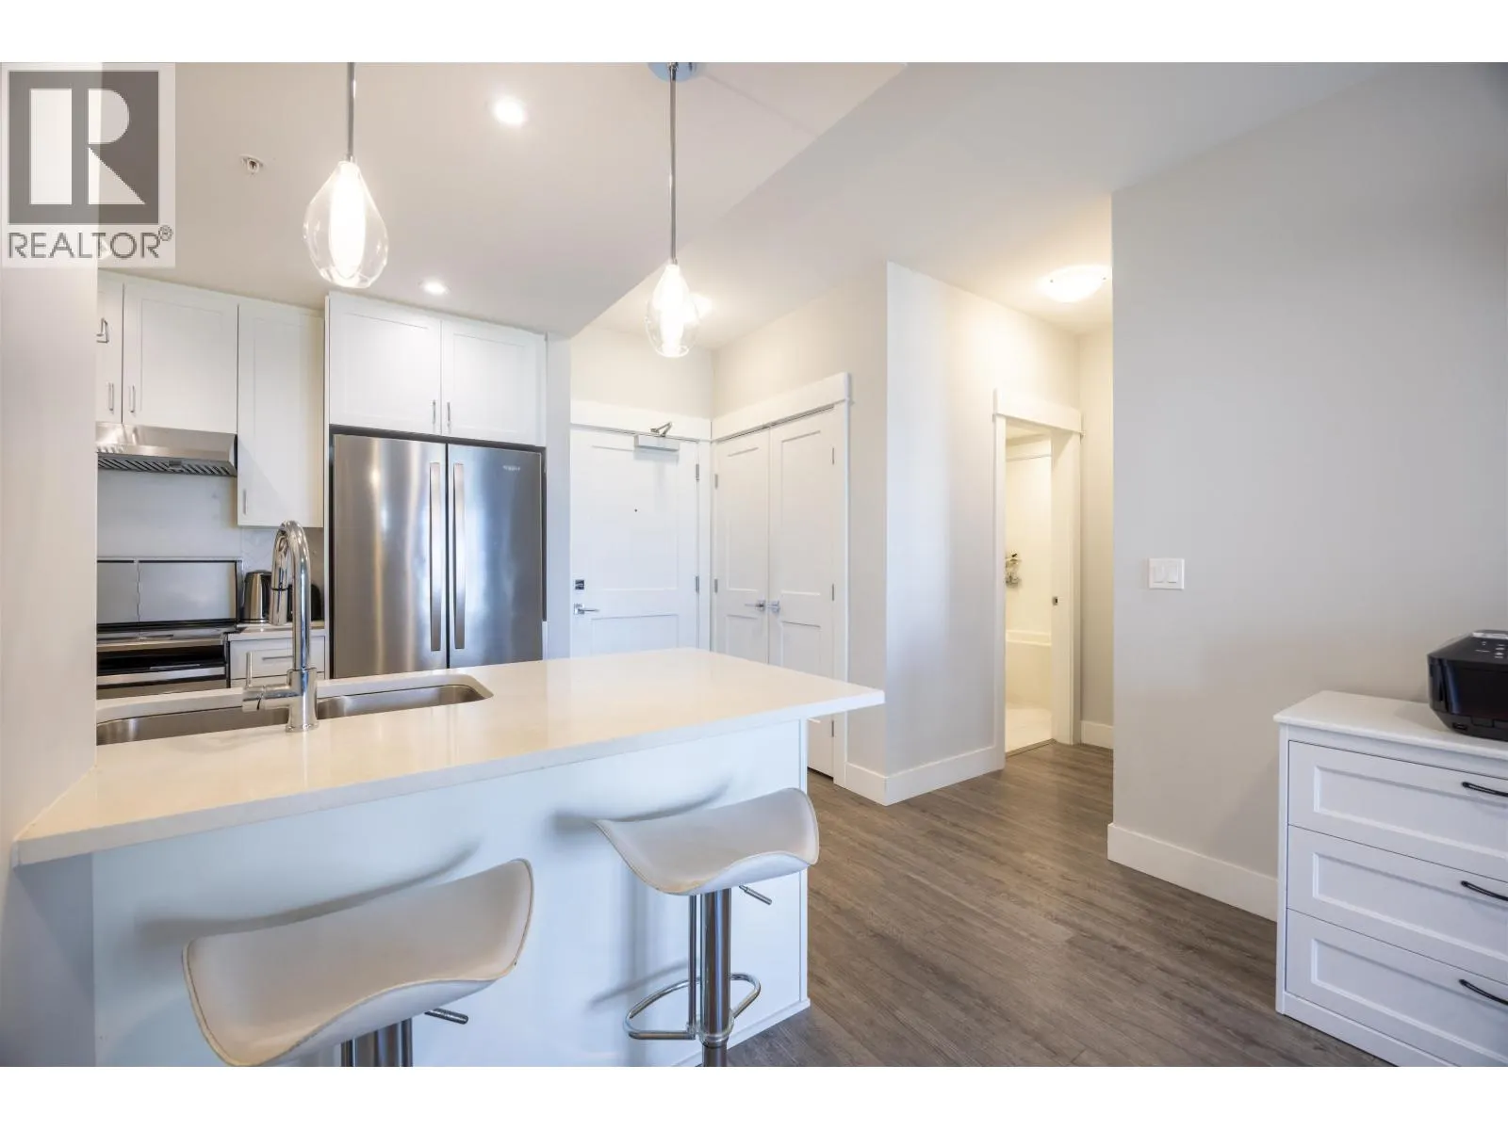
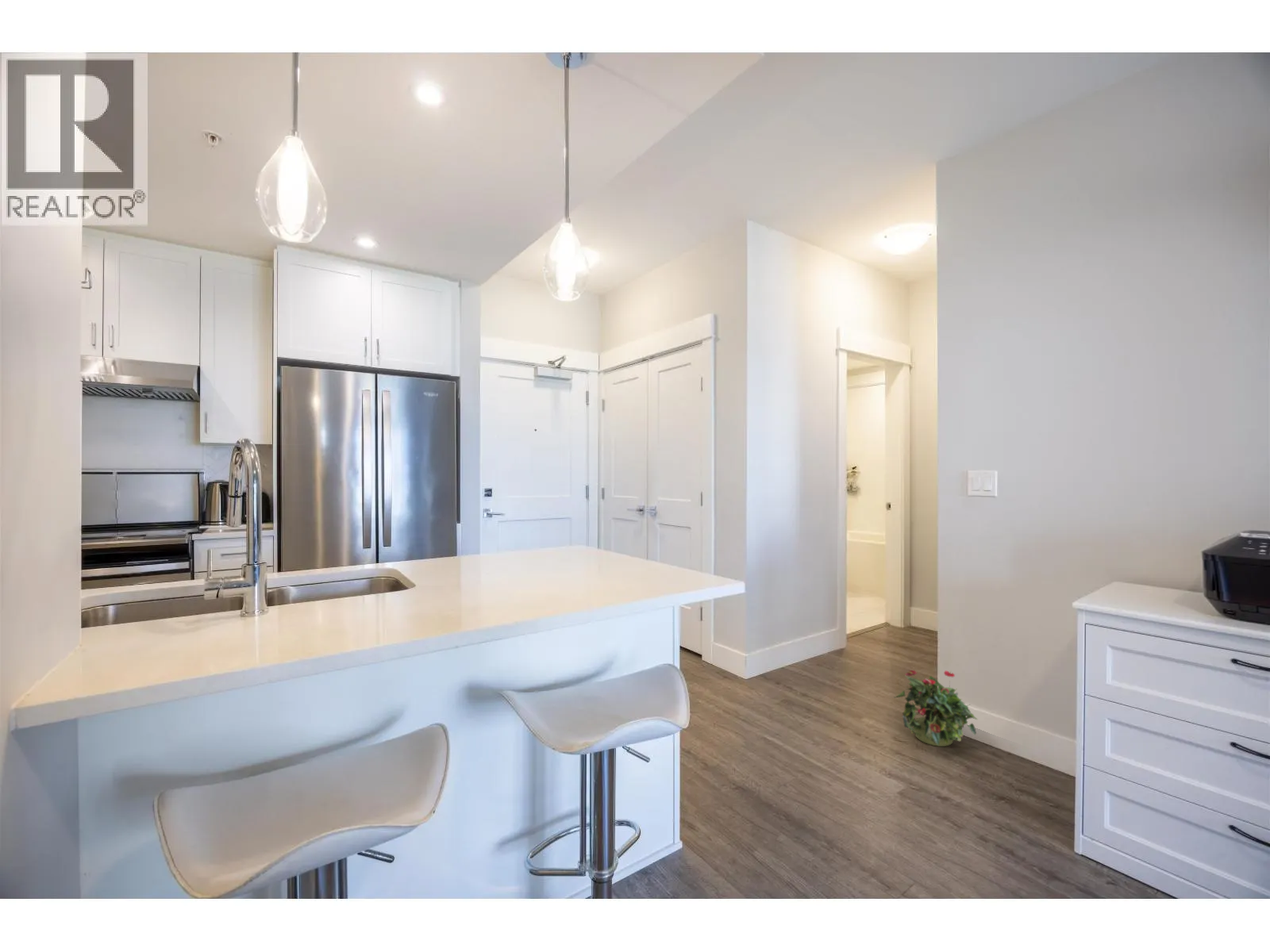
+ potted plant [894,670,979,747]
